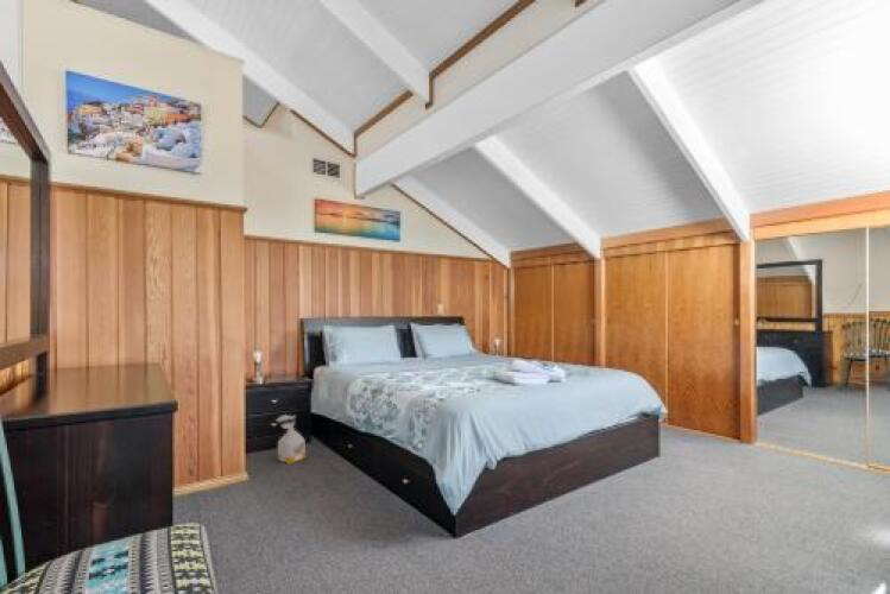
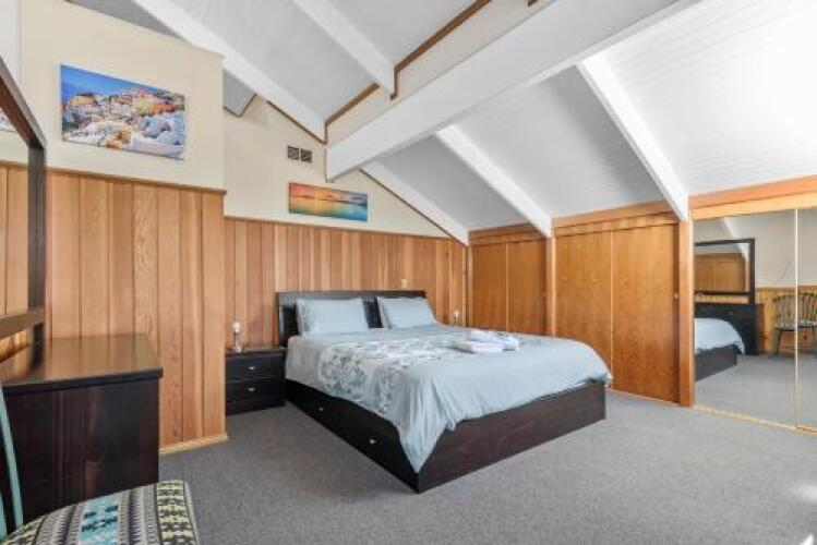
- bag [274,413,308,466]
